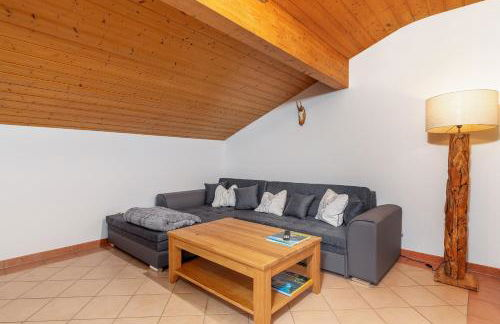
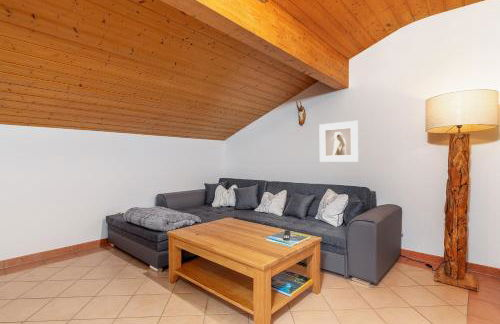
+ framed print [318,120,359,163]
